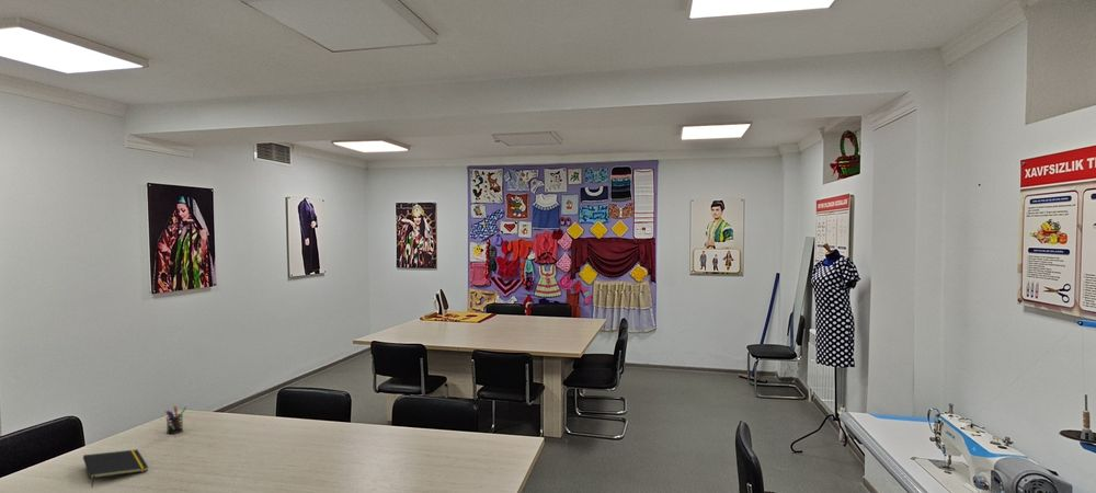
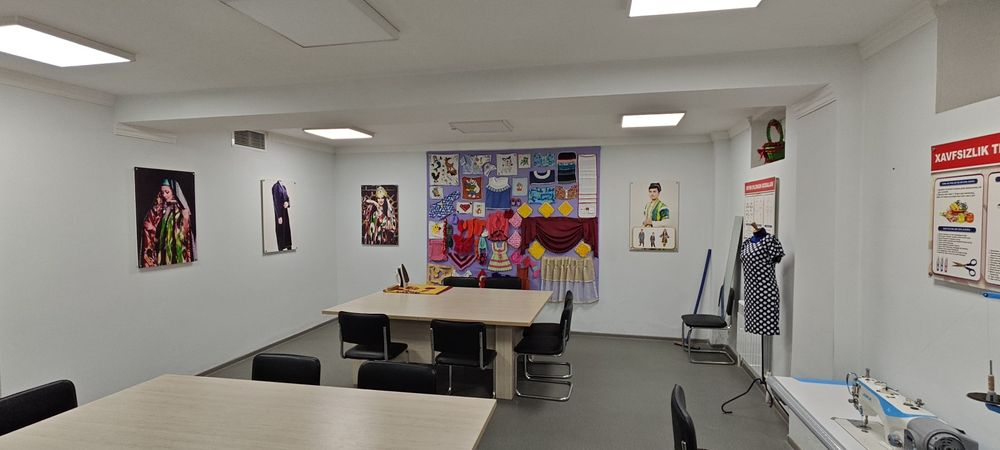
- pen holder [164,404,187,435]
- notepad [82,448,149,489]
